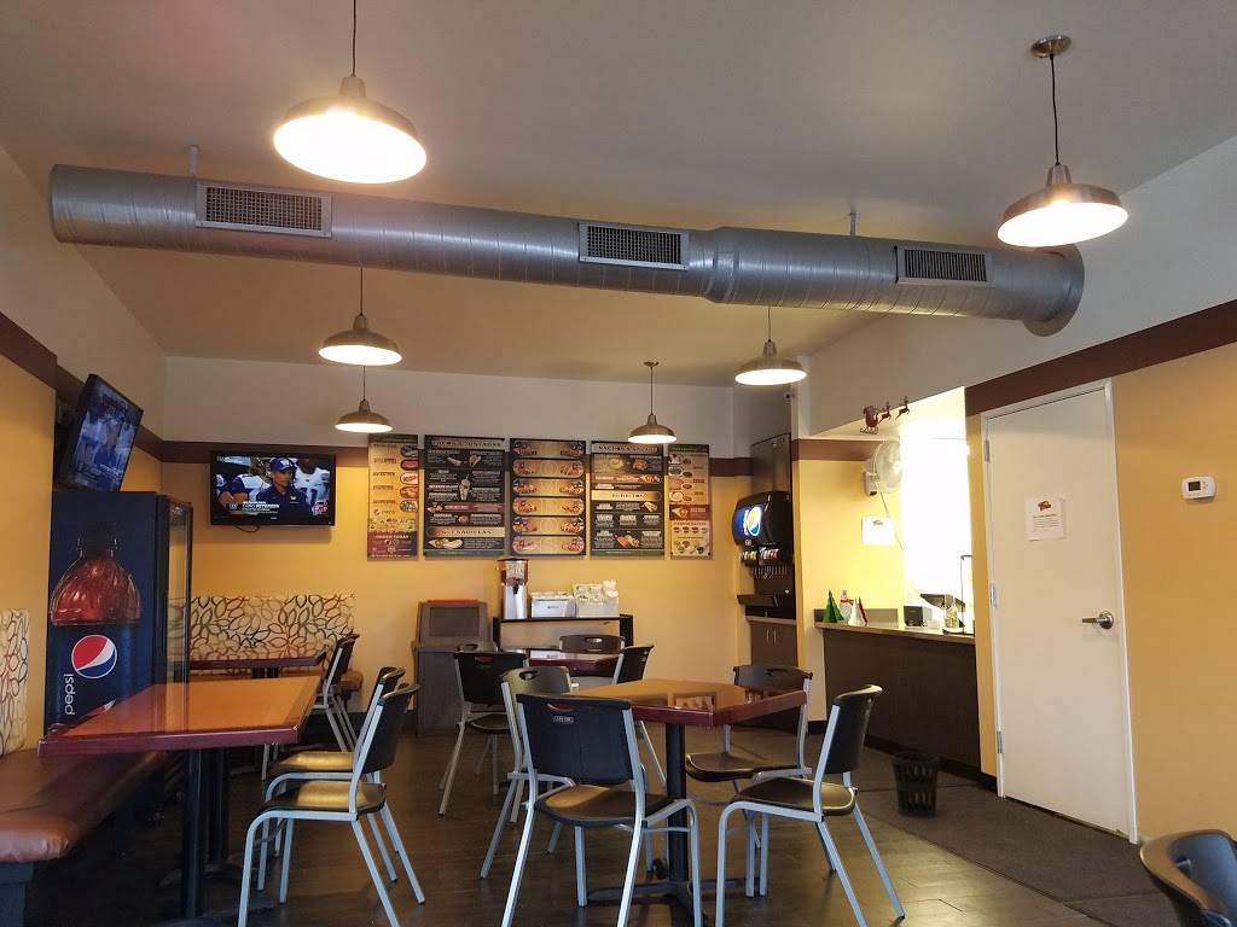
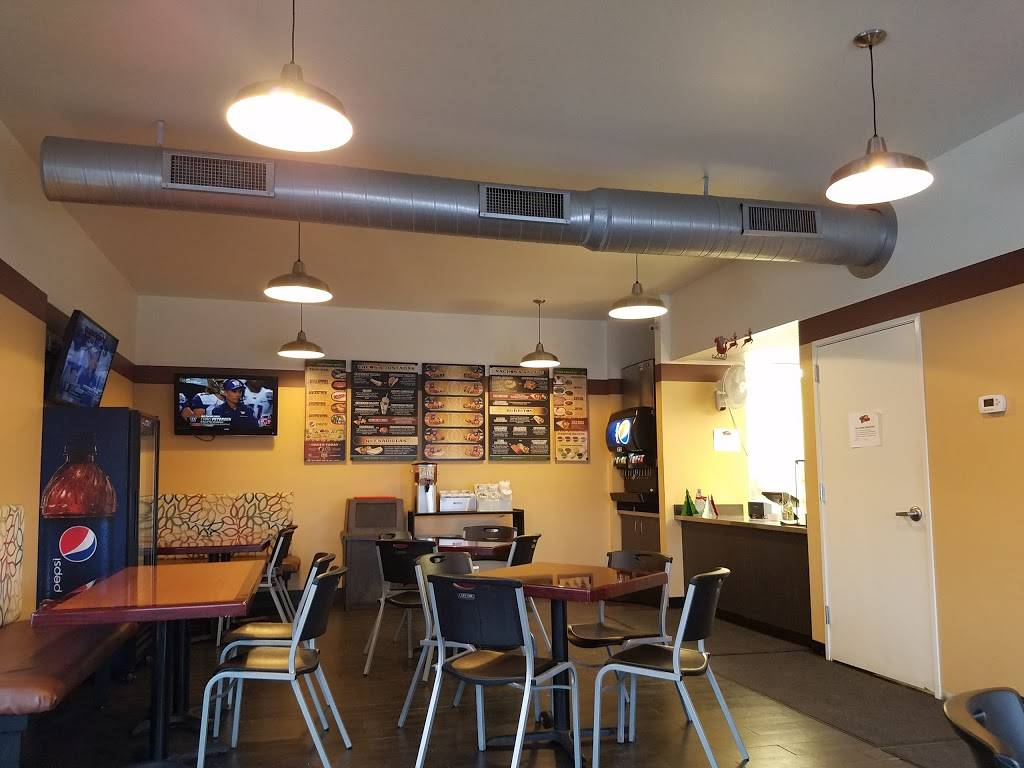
- wastebasket [890,751,941,820]
